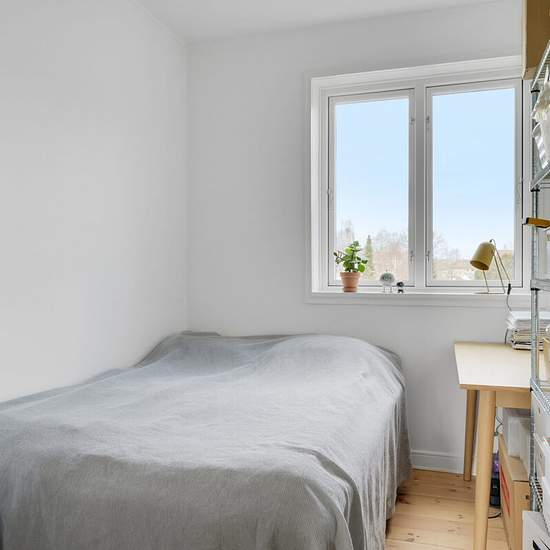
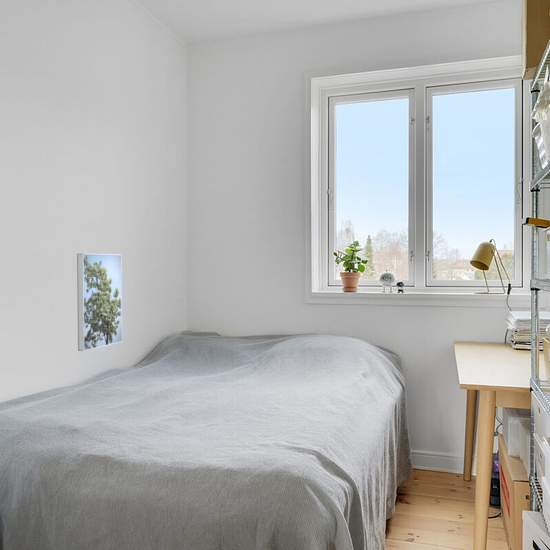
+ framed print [76,252,123,352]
